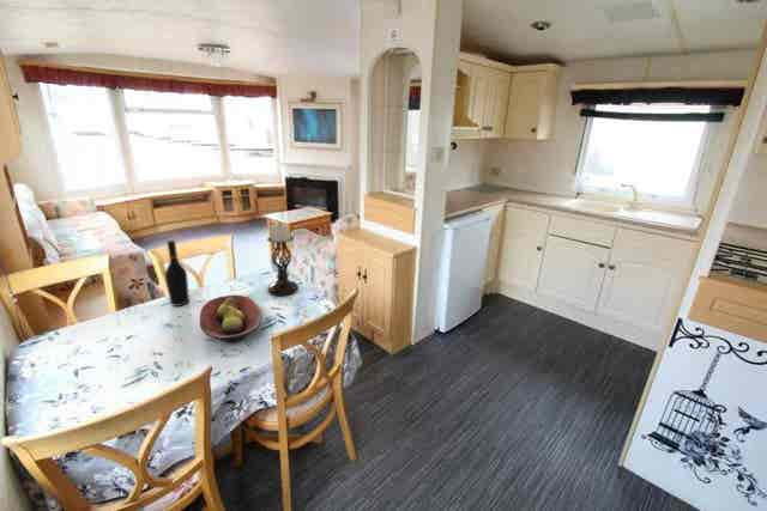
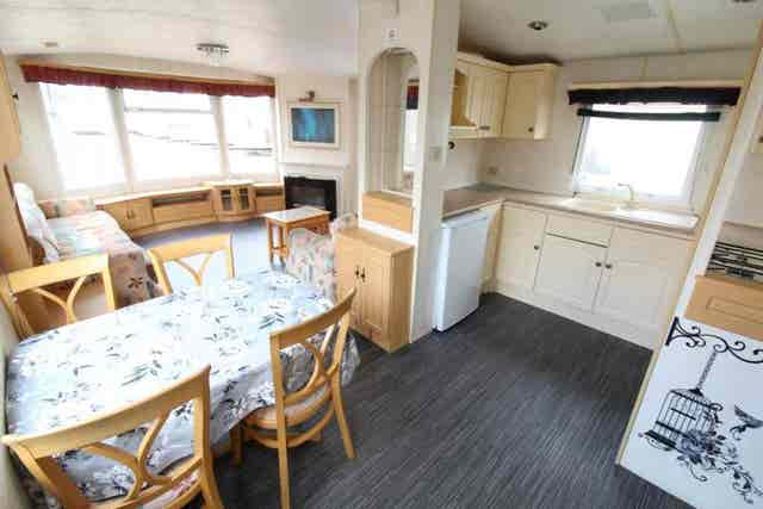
- wine bottle [164,239,191,308]
- candle holder [266,221,300,297]
- fruit bowl [199,294,262,343]
